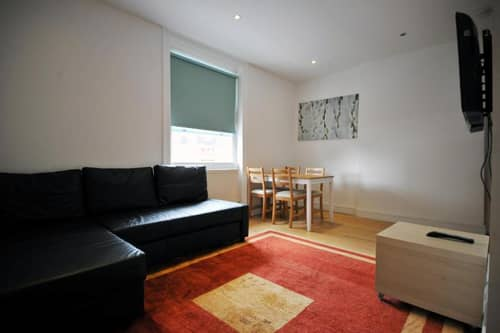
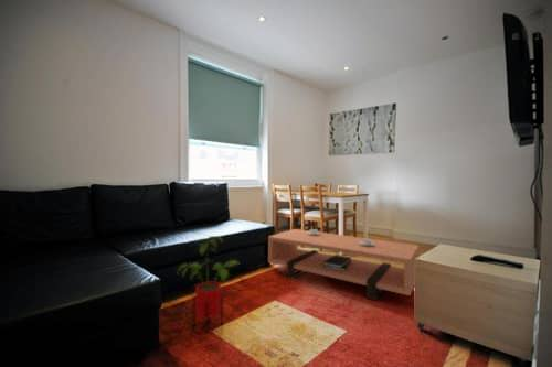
+ coffee table [267,228,420,302]
+ house plant [177,235,240,334]
